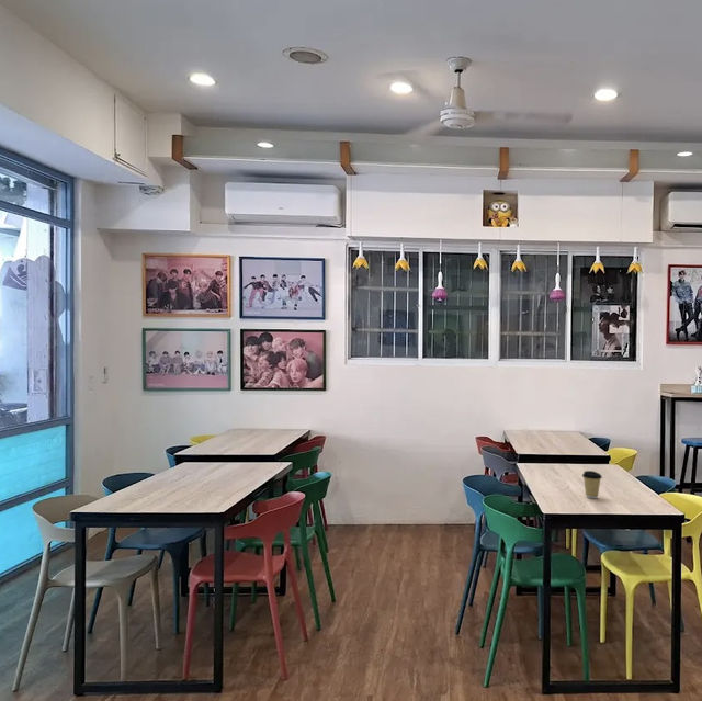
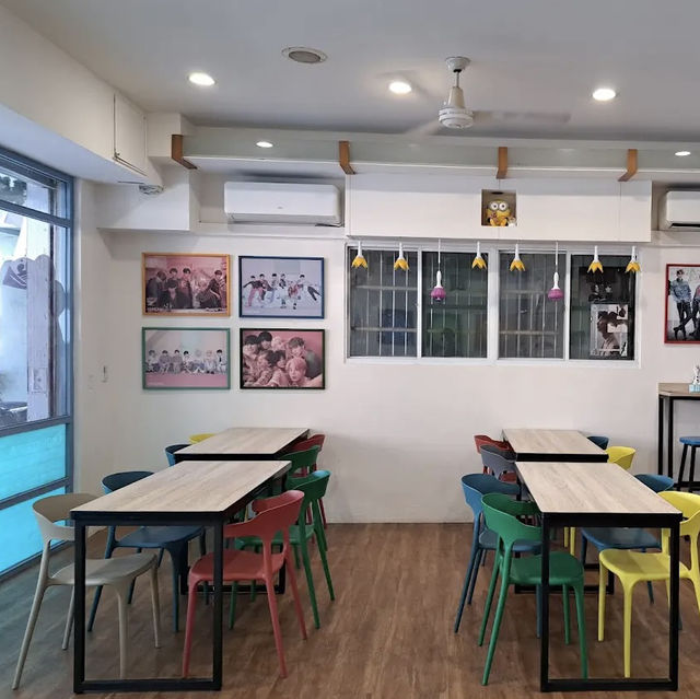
- coffee cup [581,470,603,499]
